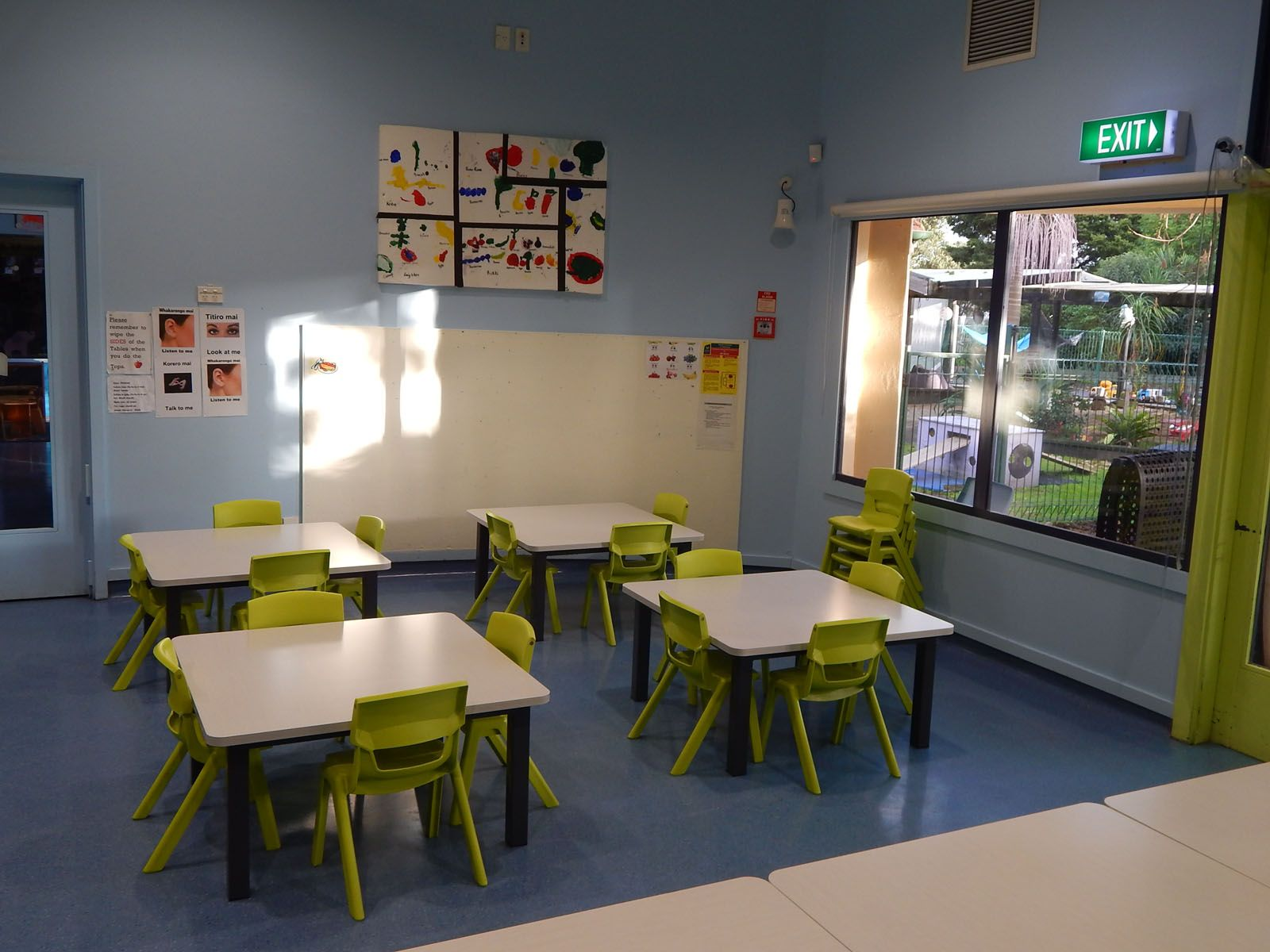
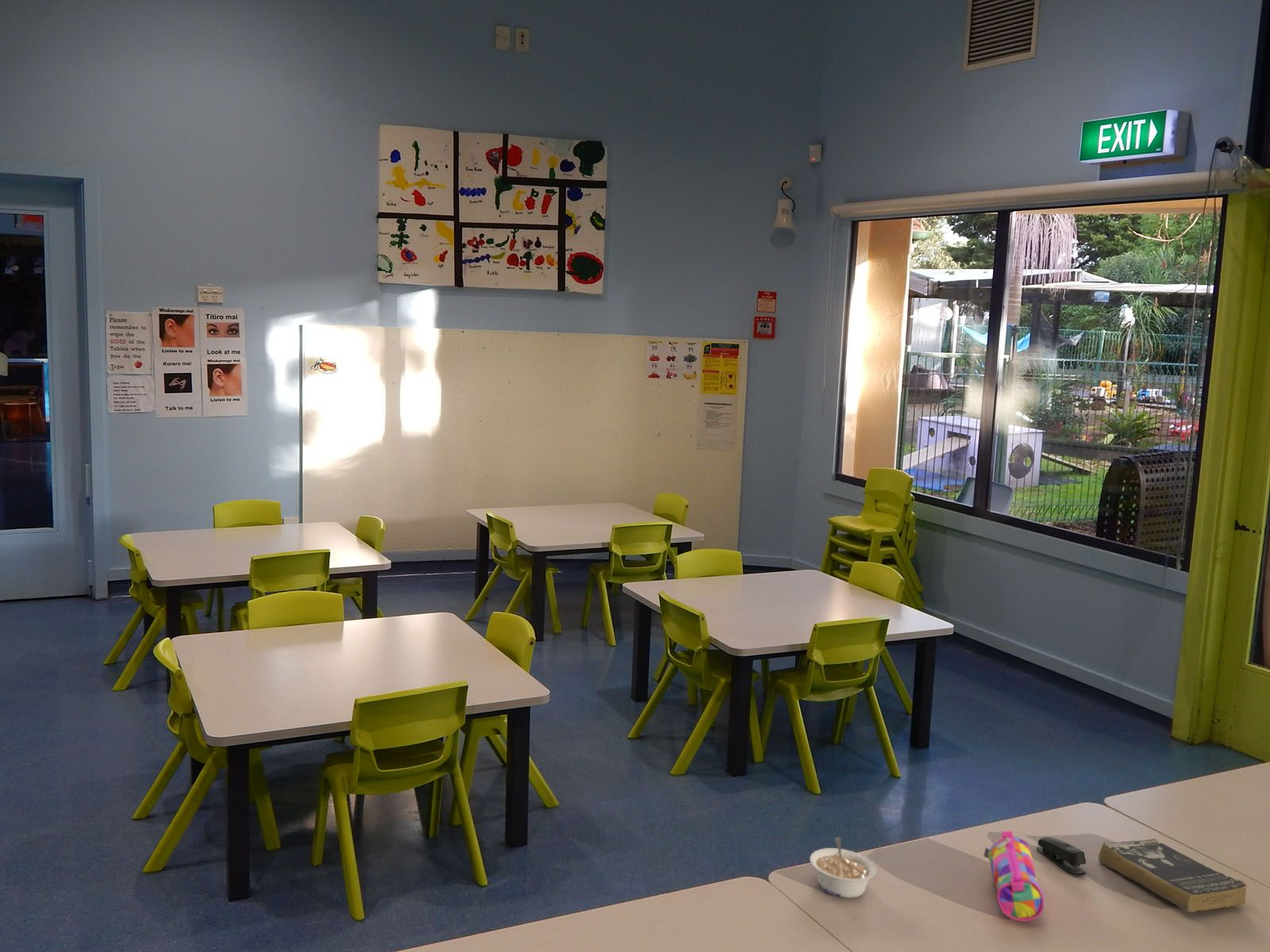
+ pencil case [983,831,1045,923]
+ legume [809,837,877,899]
+ book [1098,839,1249,913]
+ stapler [1036,836,1087,877]
